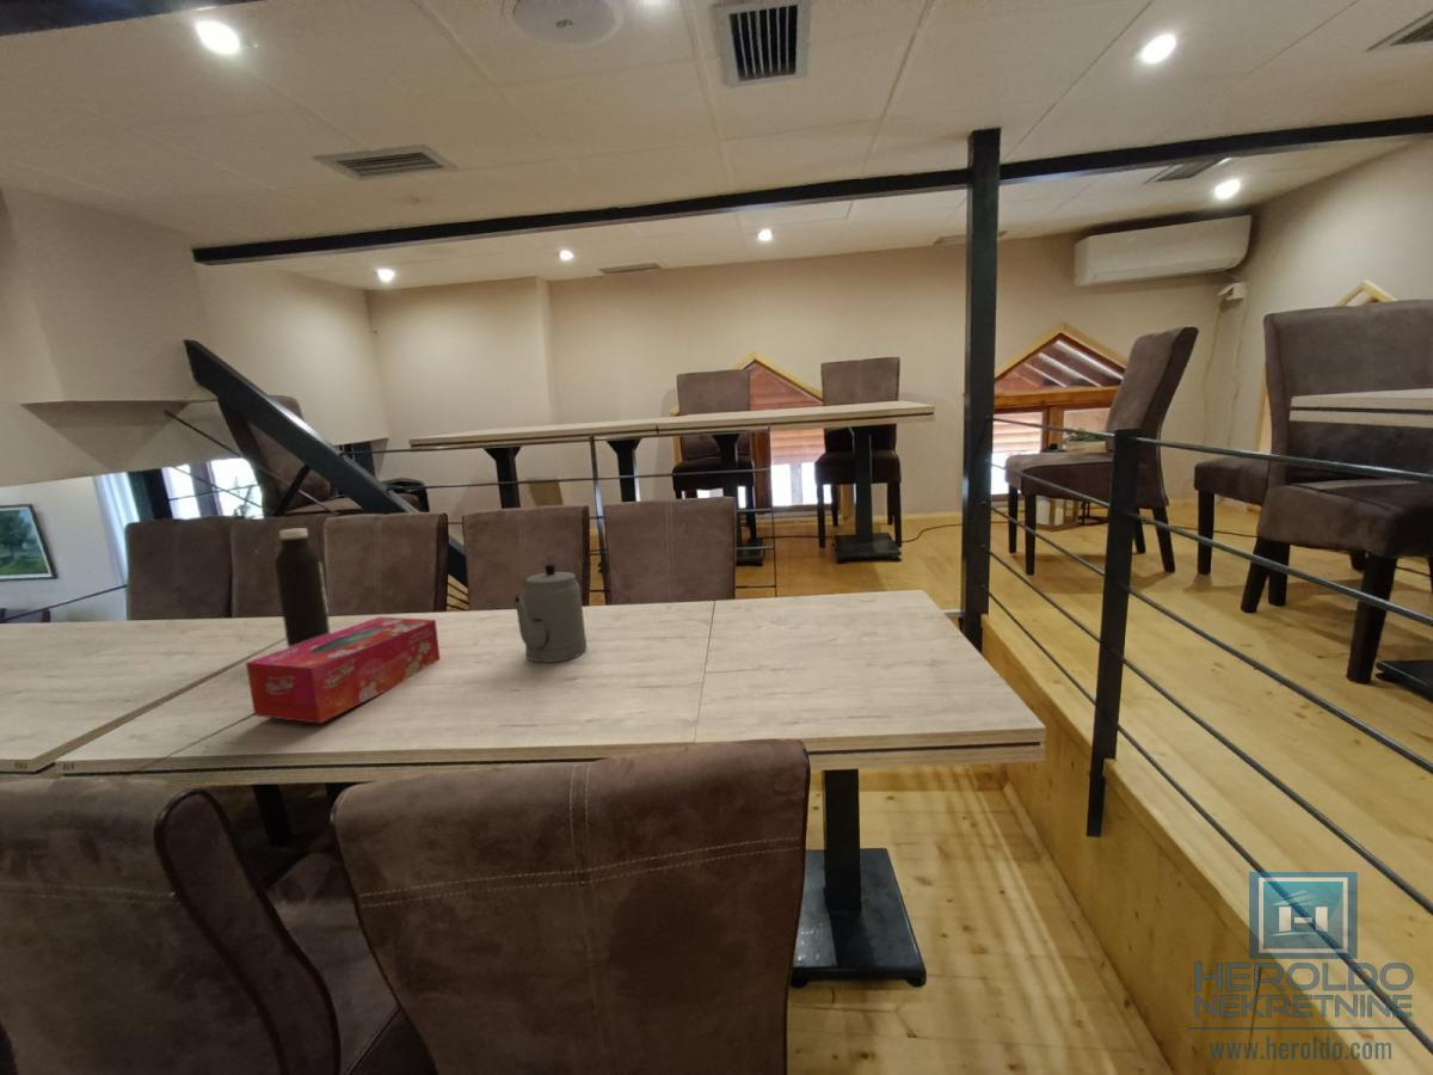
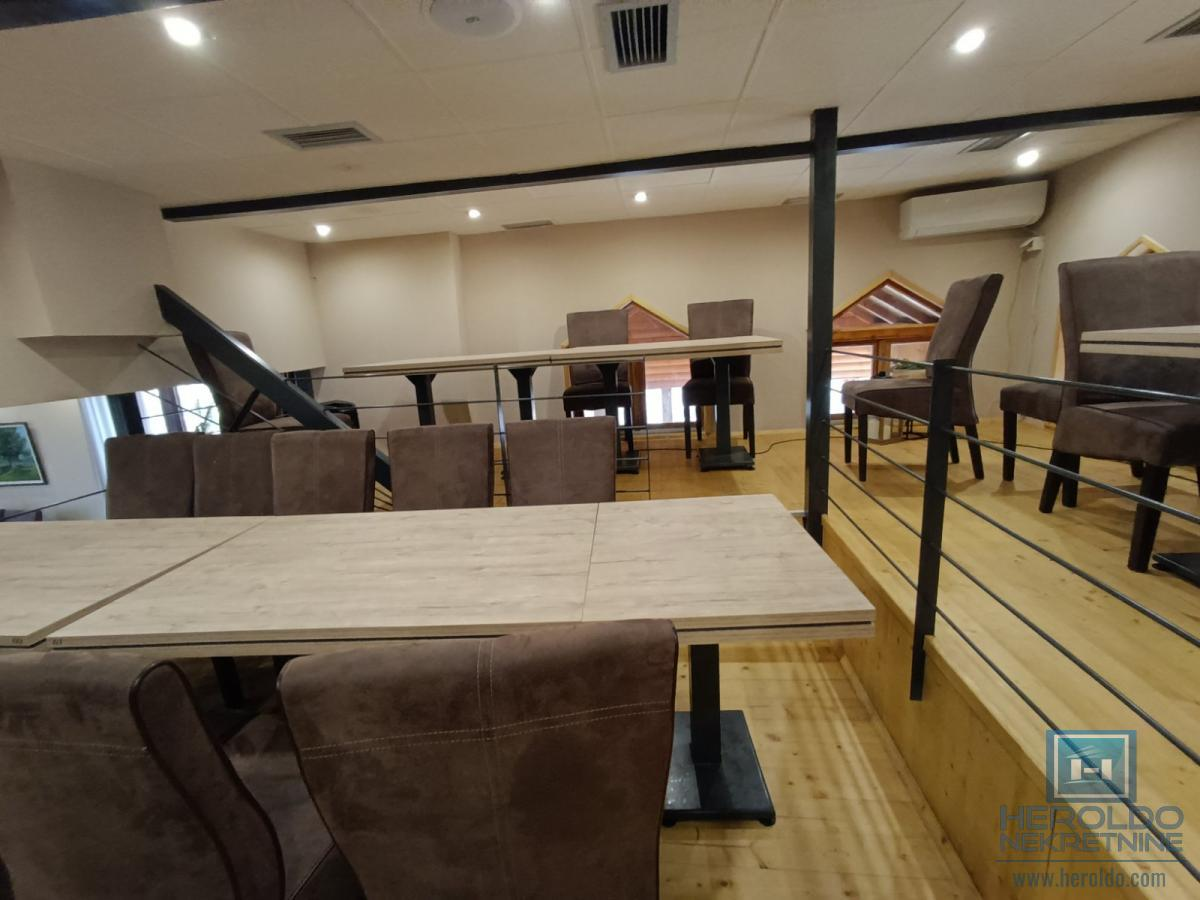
- teapot [511,563,589,663]
- tissue box [245,616,441,725]
- water bottle [273,527,332,649]
